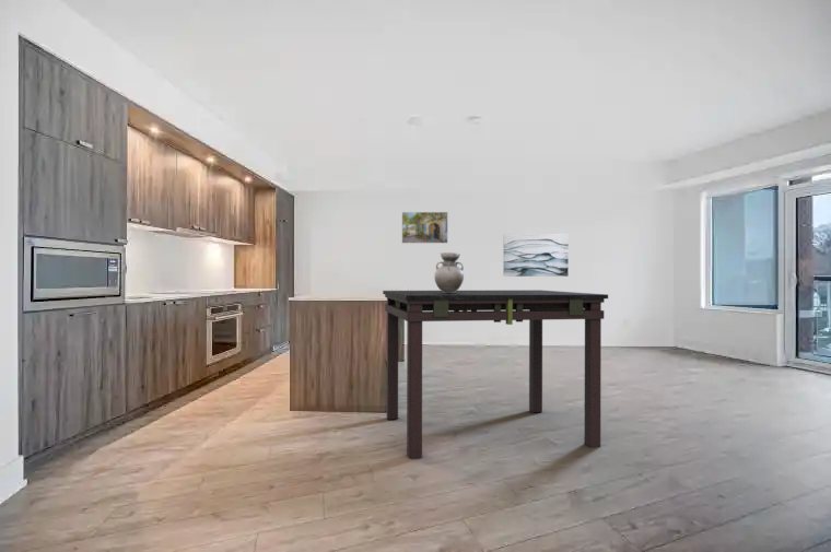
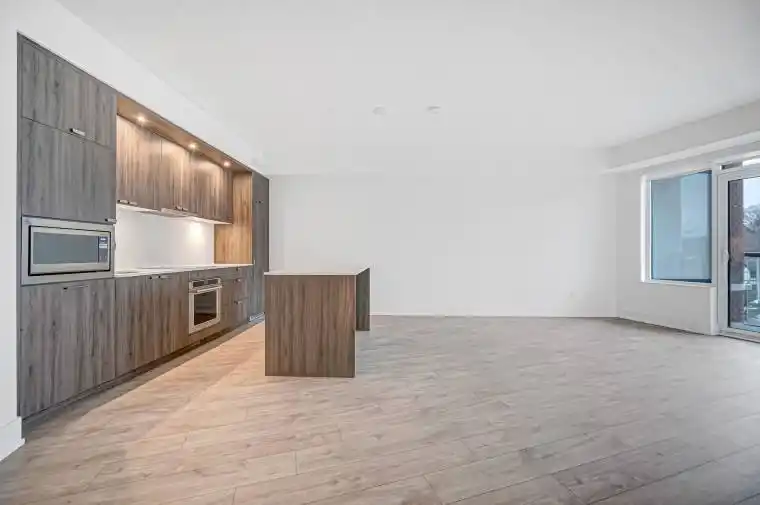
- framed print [401,211,448,244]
- vase [433,251,465,293]
- dining table [382,289,609,460]
- wall art [503,233,570,278]
